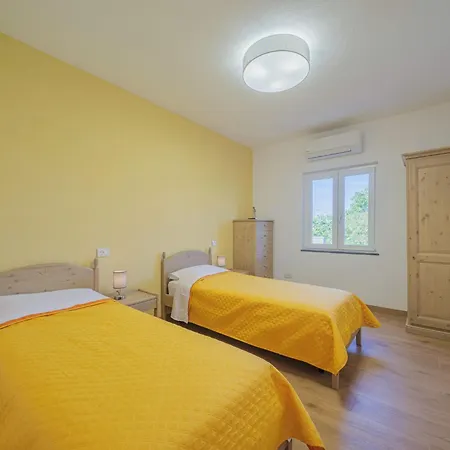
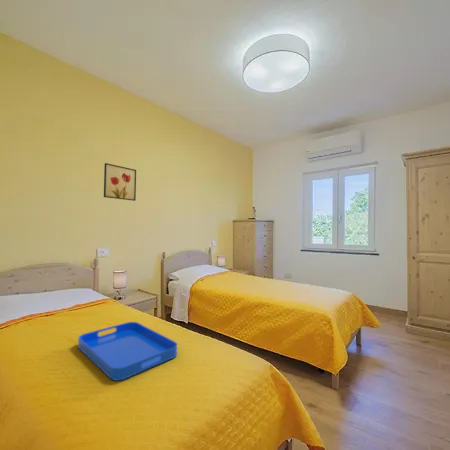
+ serving tray [77,321,178,382]
+ wall art [103,162,137,202]
